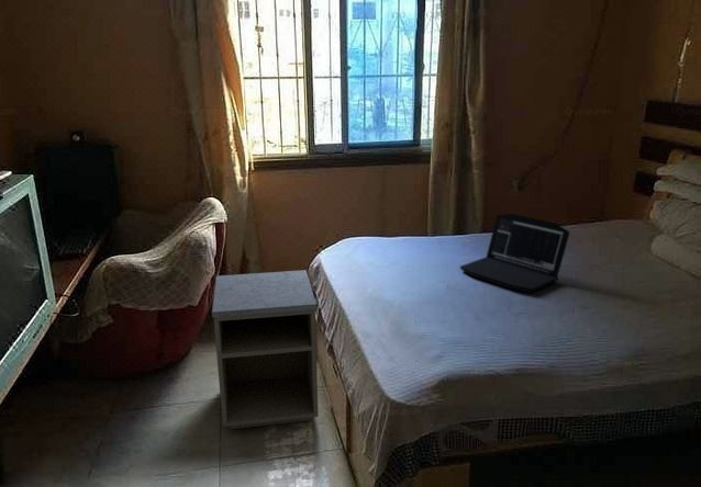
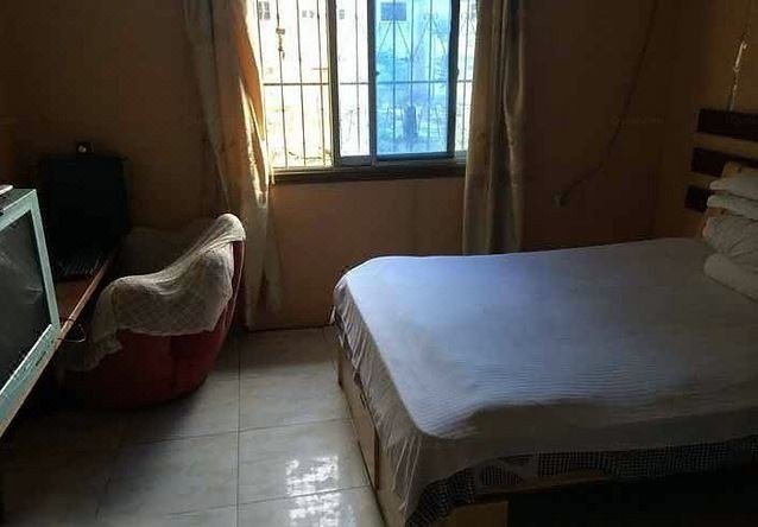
- laptop [459,213,570,294]
- nightstand [211,269,320,430]
